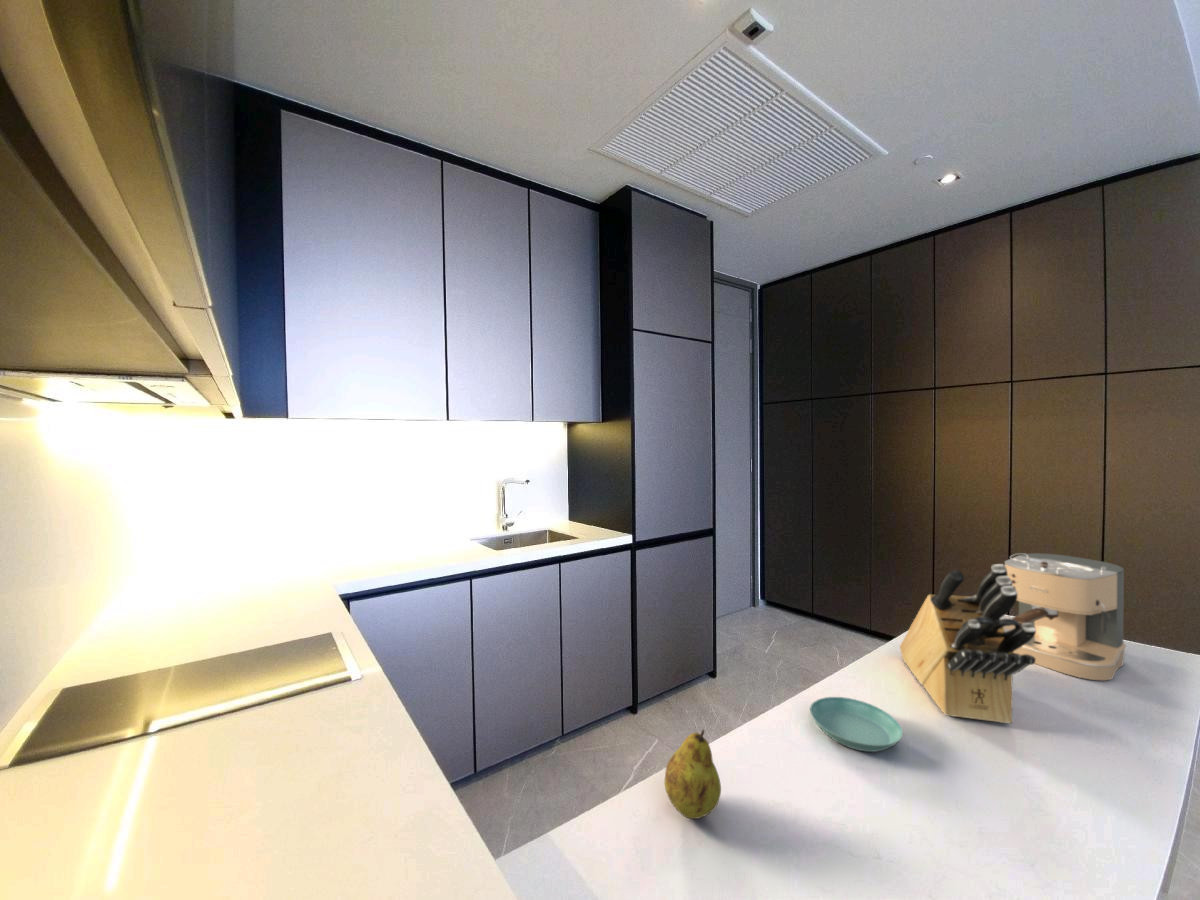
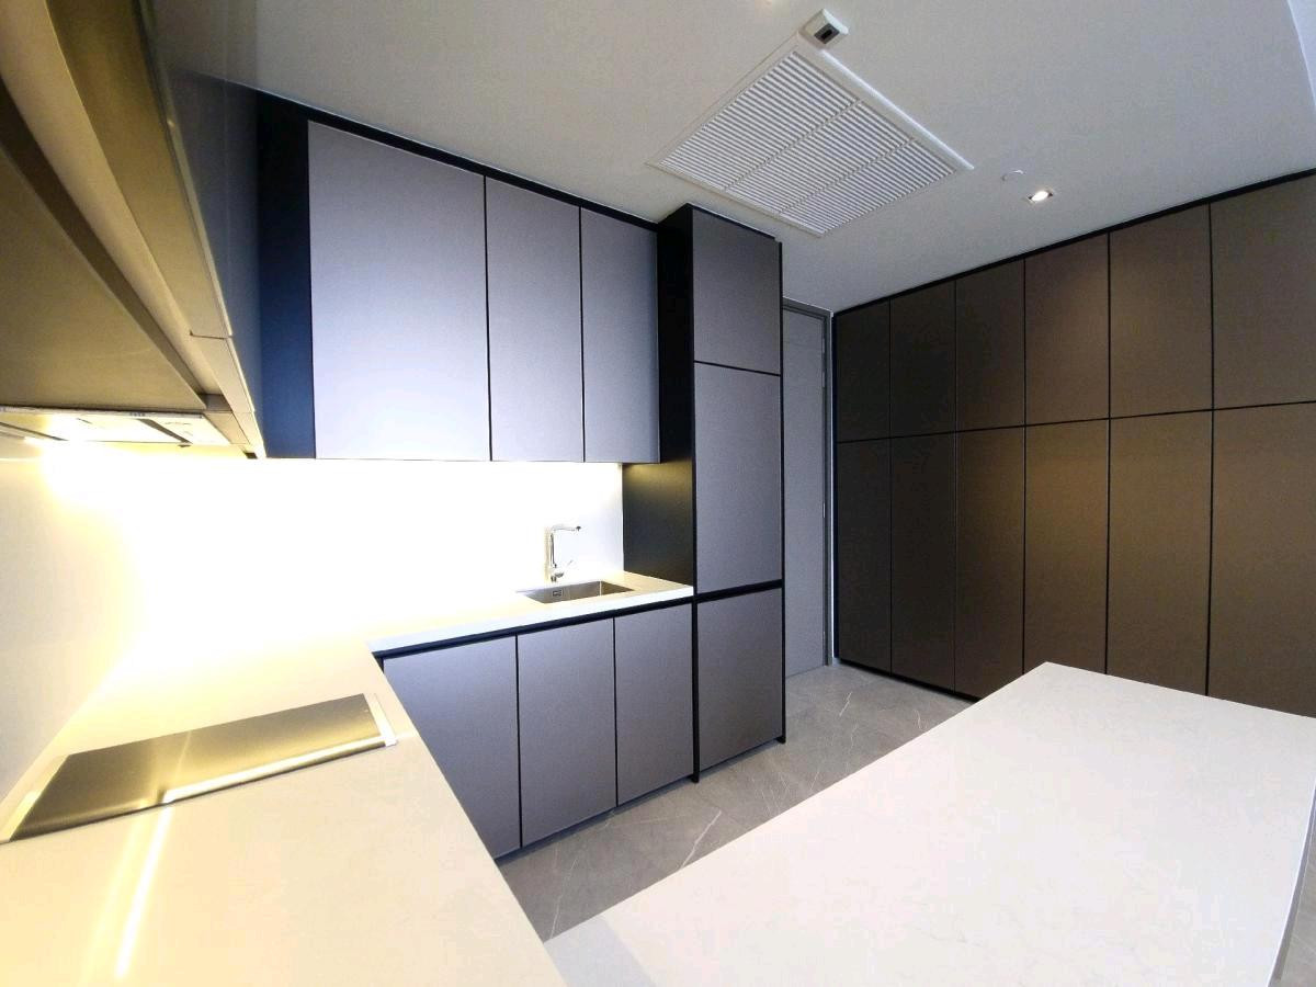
- saucer [809,696,904,753]
- fruit [664,728,722,820]
- coffee maker [1003,552,1127,681]
- knife block [899,563,1036,724]
